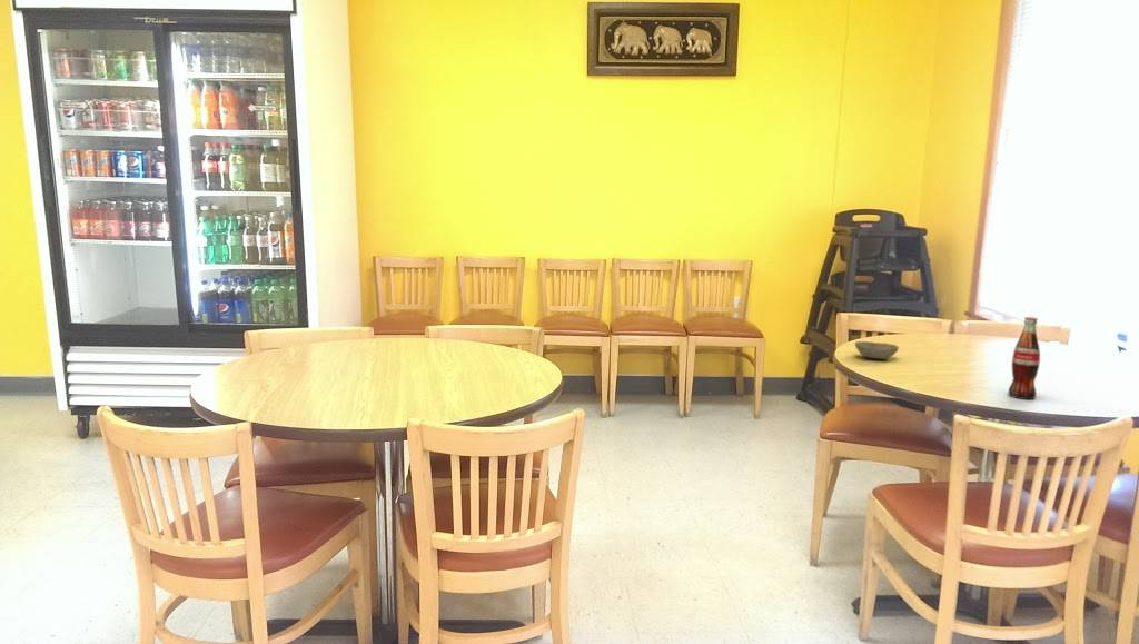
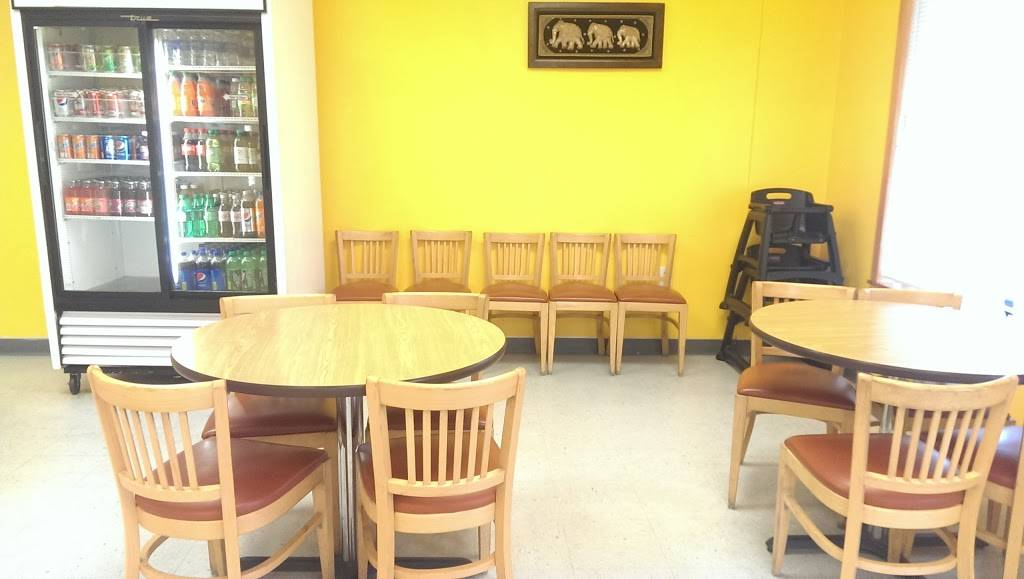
- pop [1008,316,1041,400]
- bowl [854,340,900,360]
